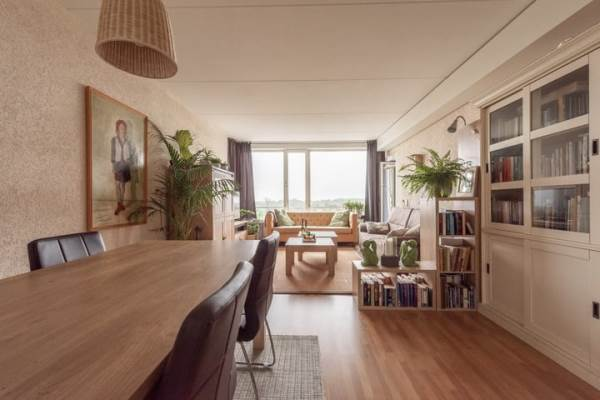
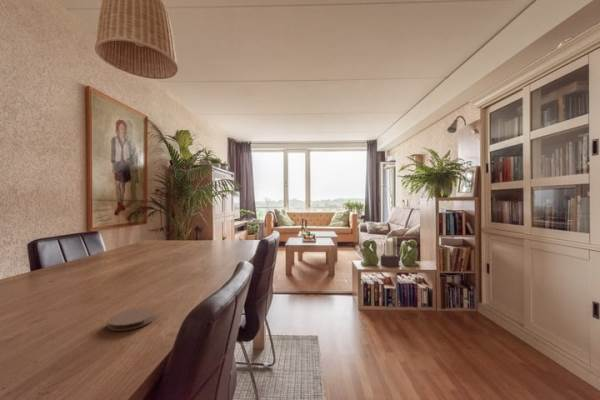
+ coaster [107,308,155,332]
